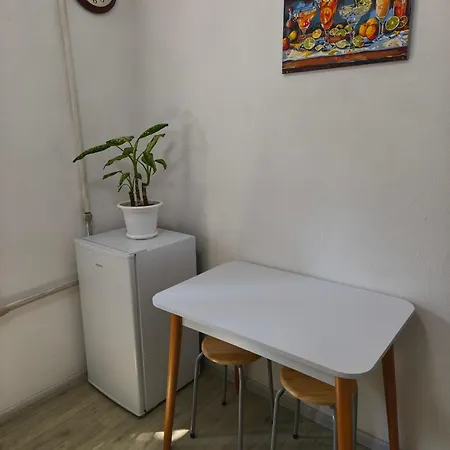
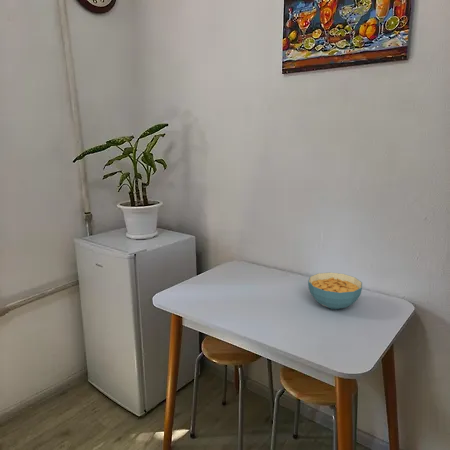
+ cereal bowl [307,271,363,310]
